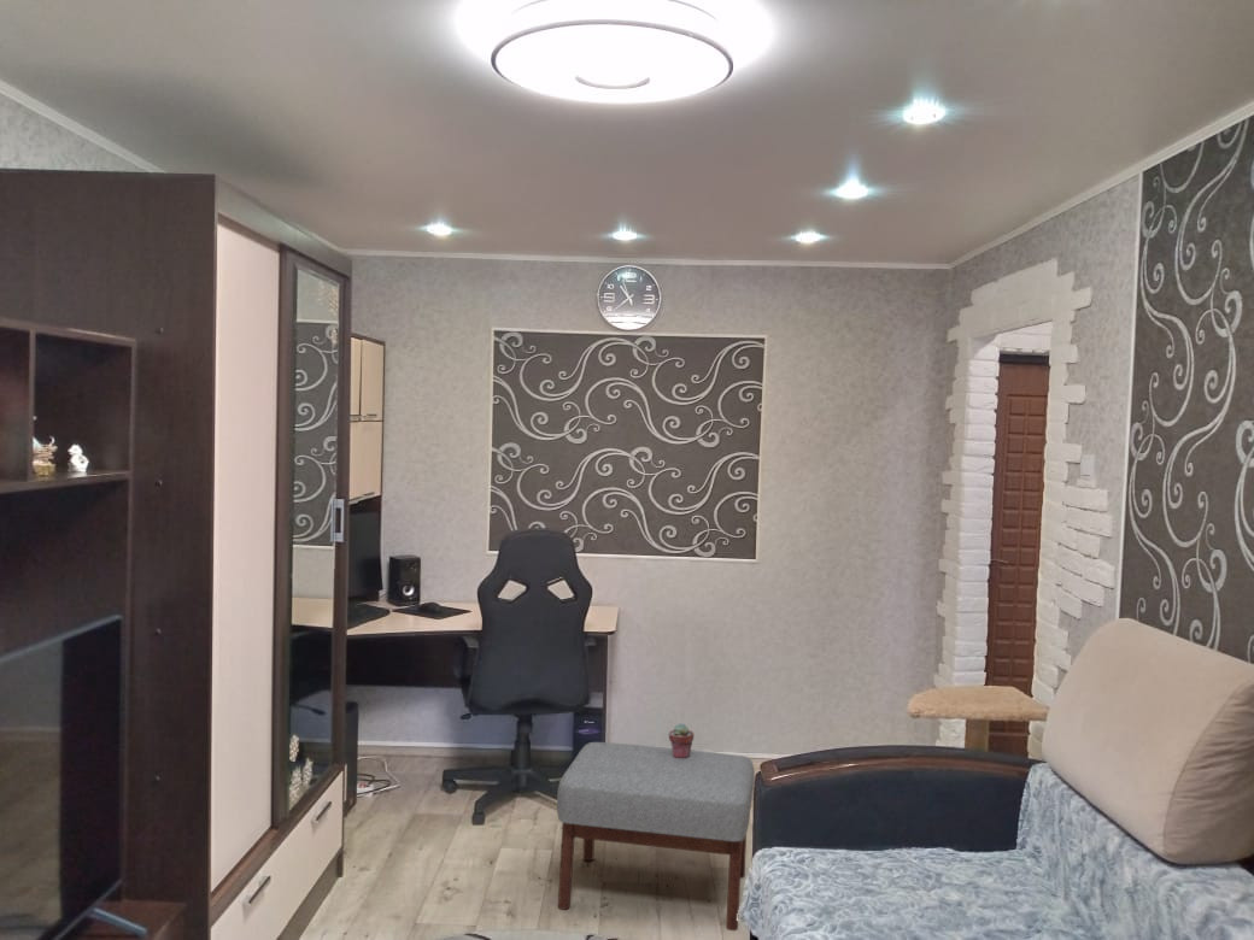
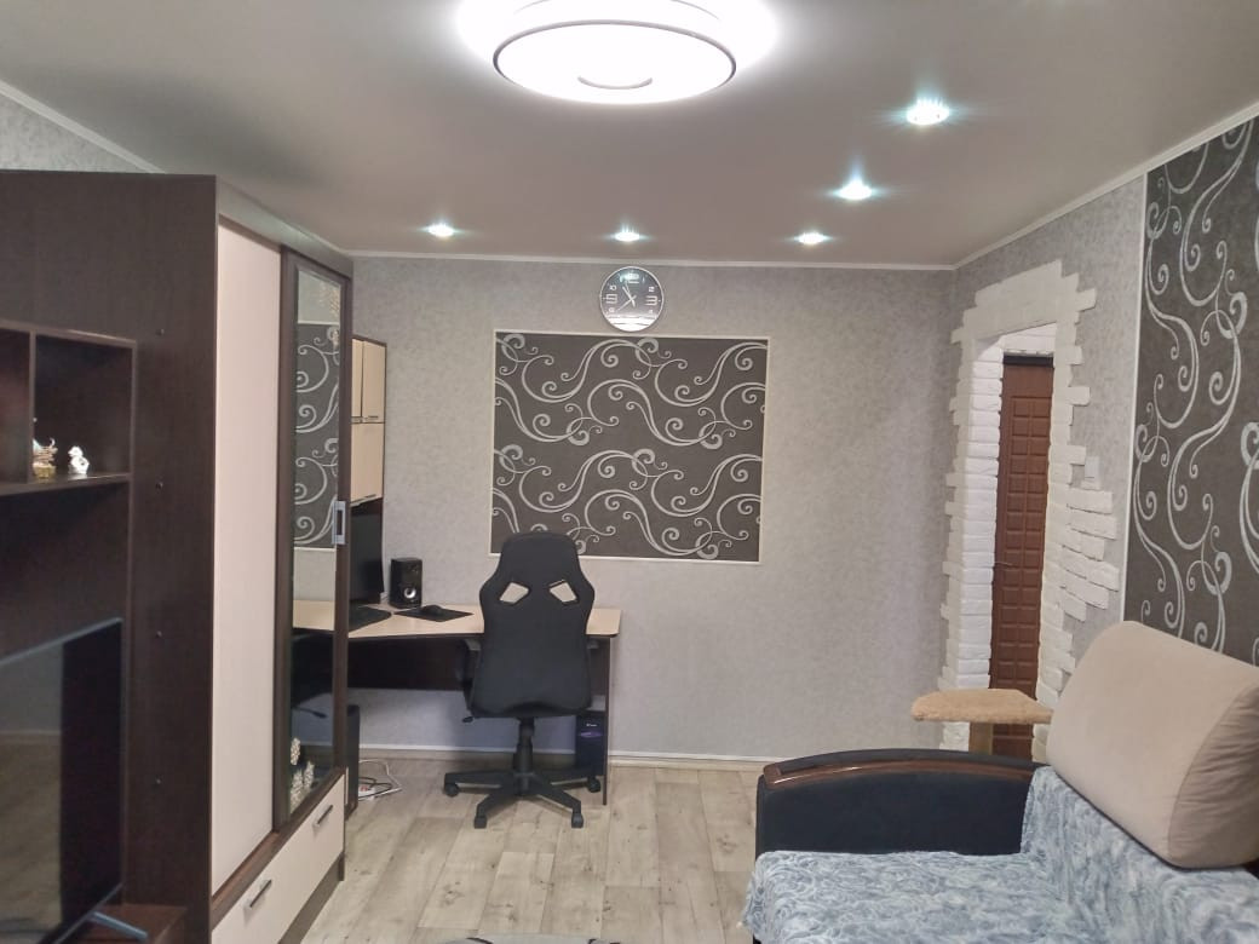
- ottoman [556,741,756,932]
- potted succulent [668,722,696,758]
